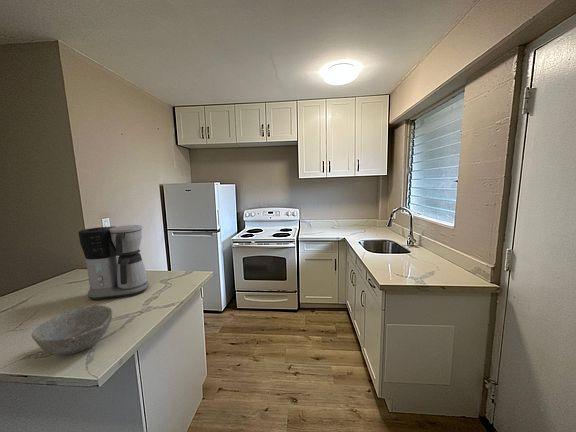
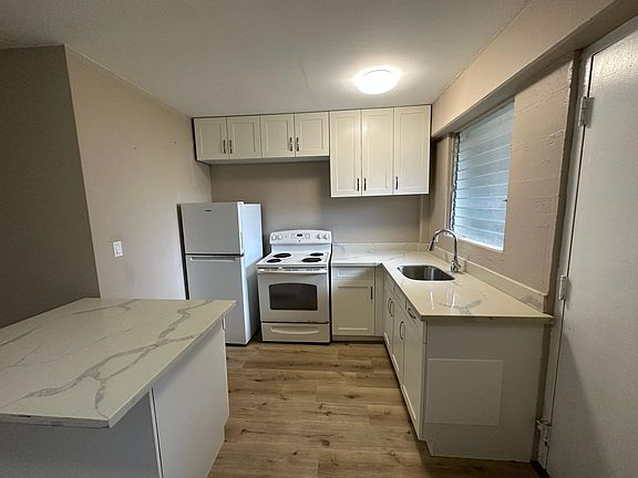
- coffee maker [78,224,150,301]
- bowl [31,304,113,356]
